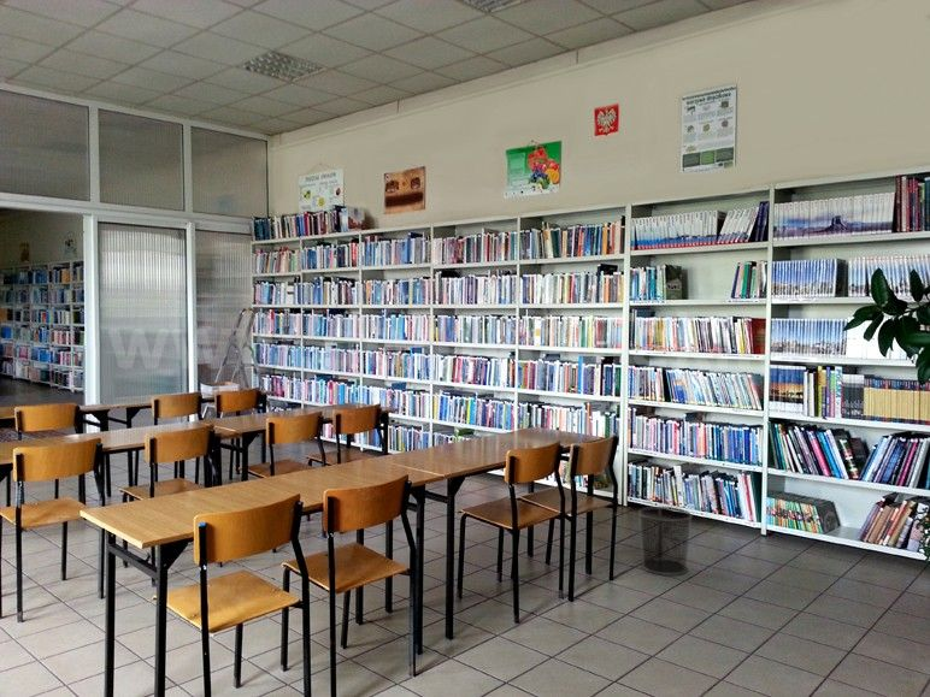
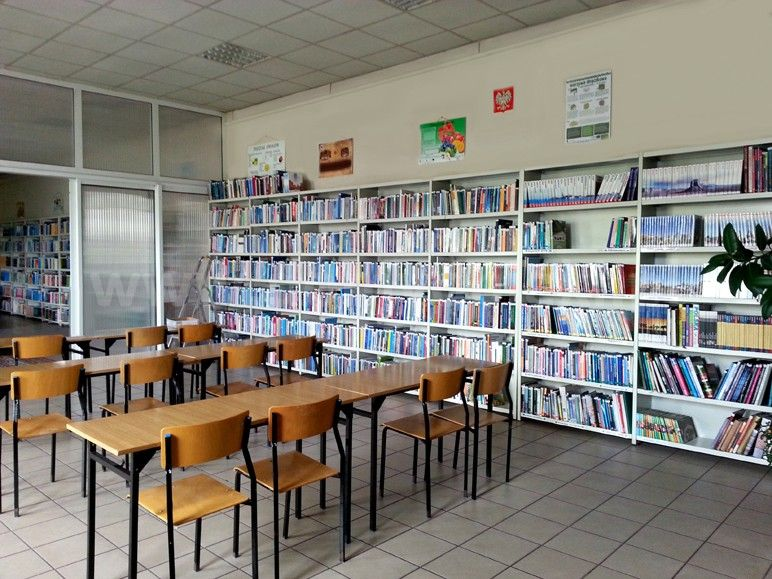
- waste bin [637,506,694,577]
